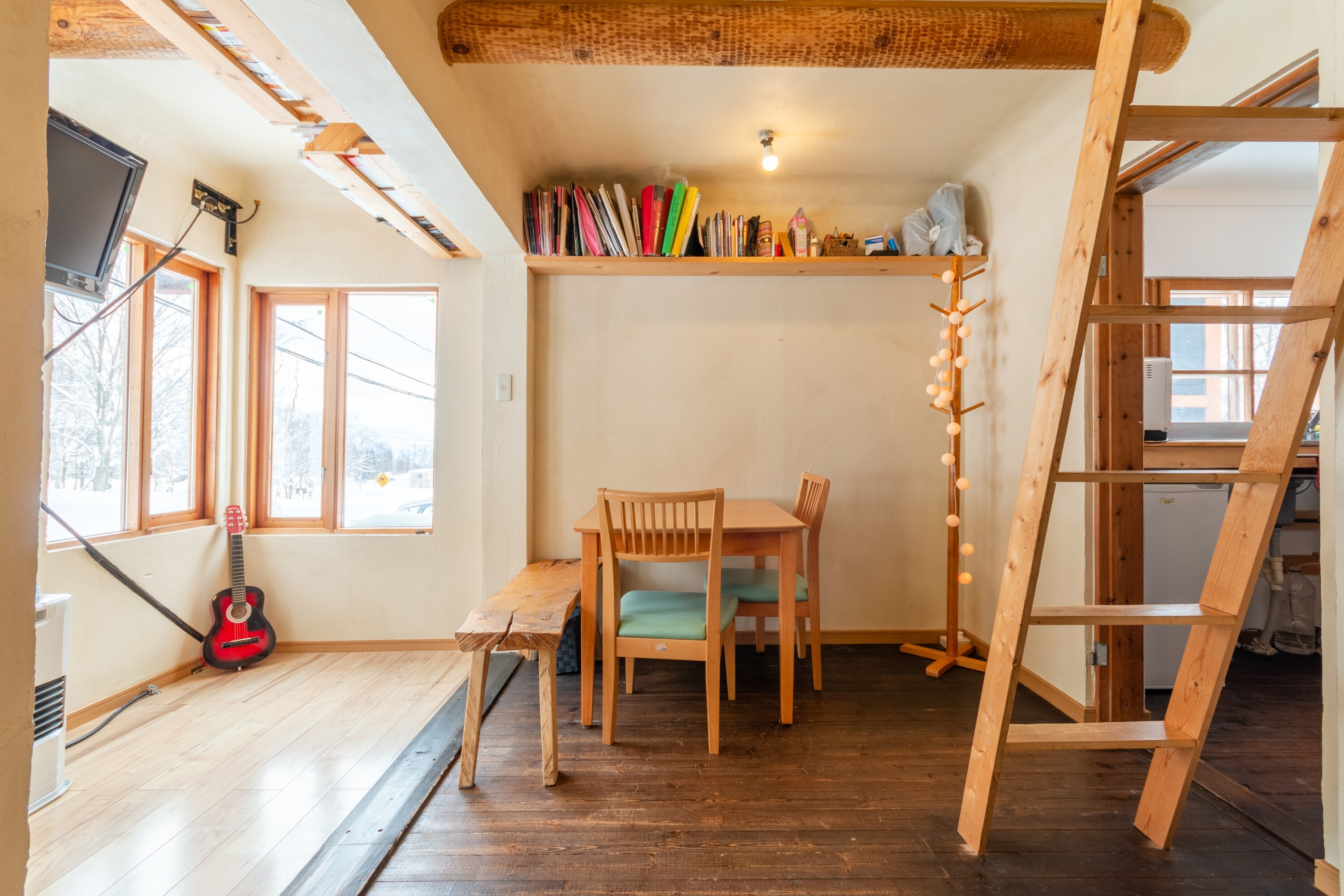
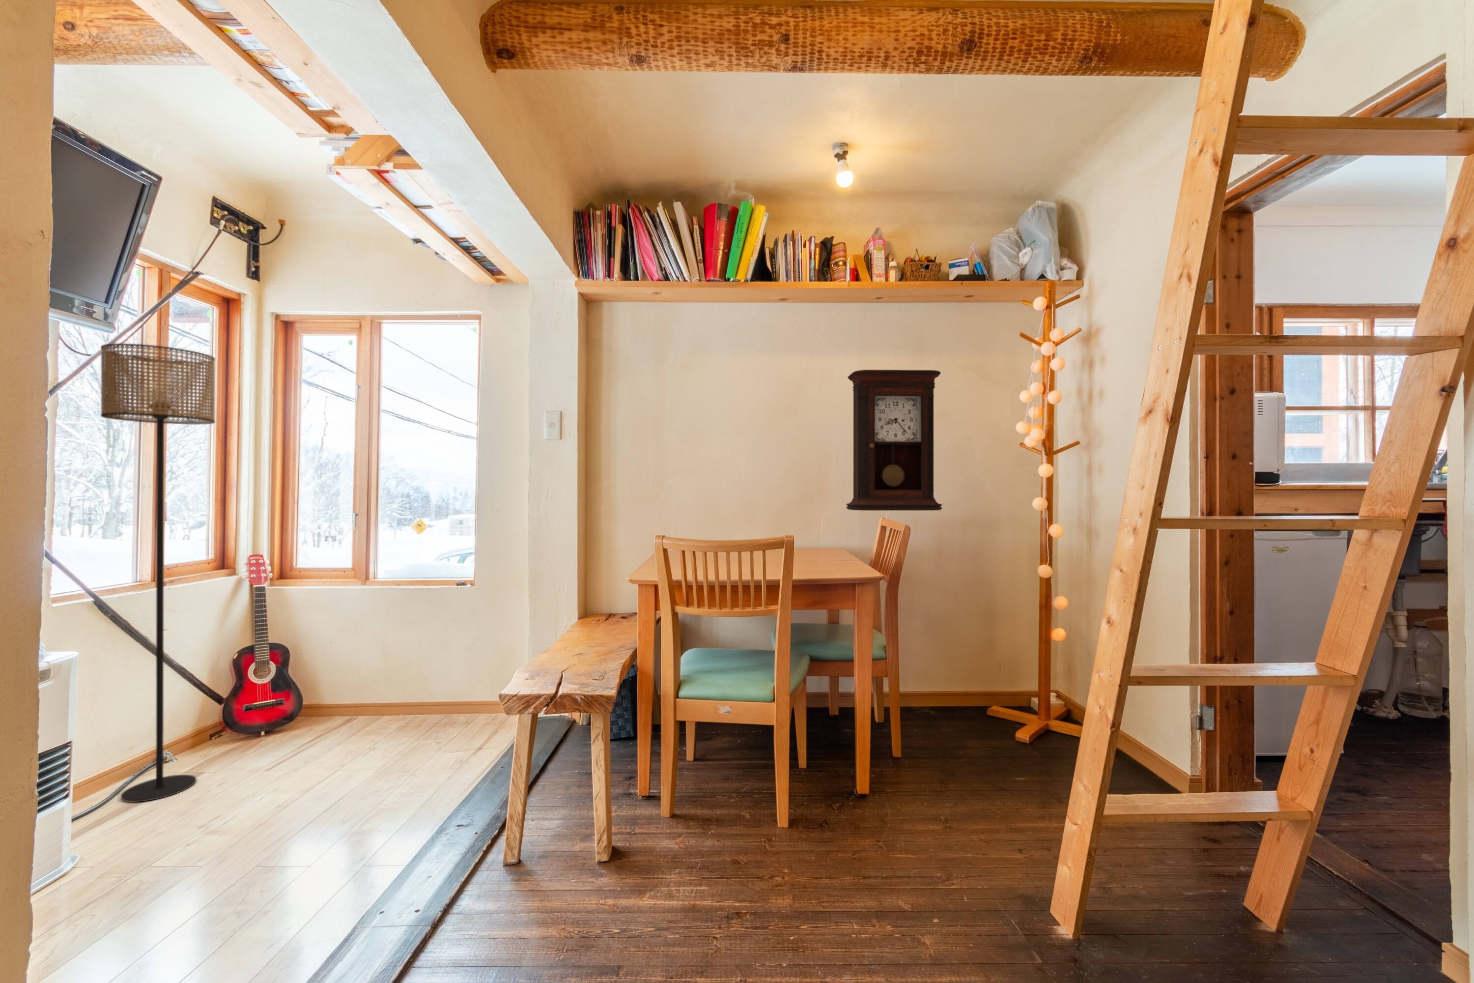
+ pendulum clock [846,369,942,511]
+ floor lamp [100,343,216,803]
